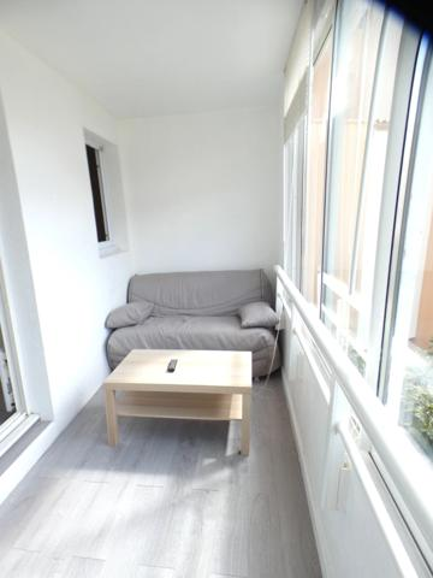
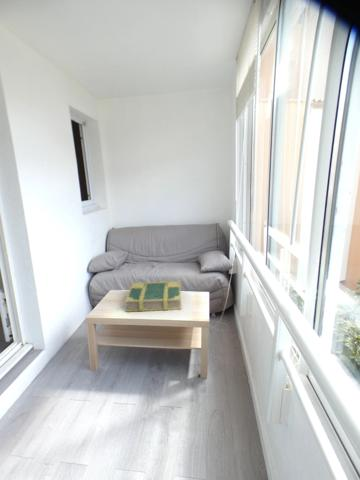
+ book [124,280,182,313]
